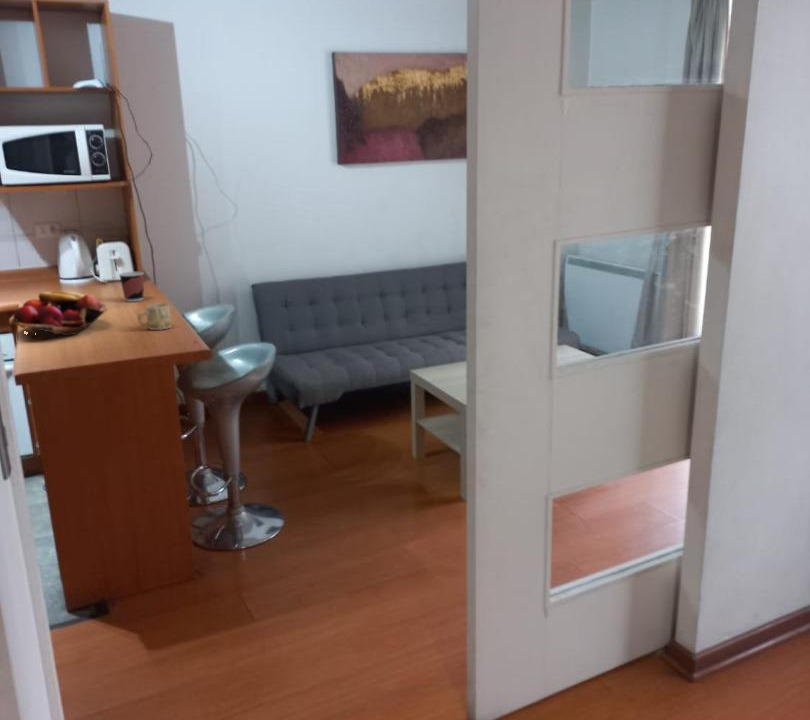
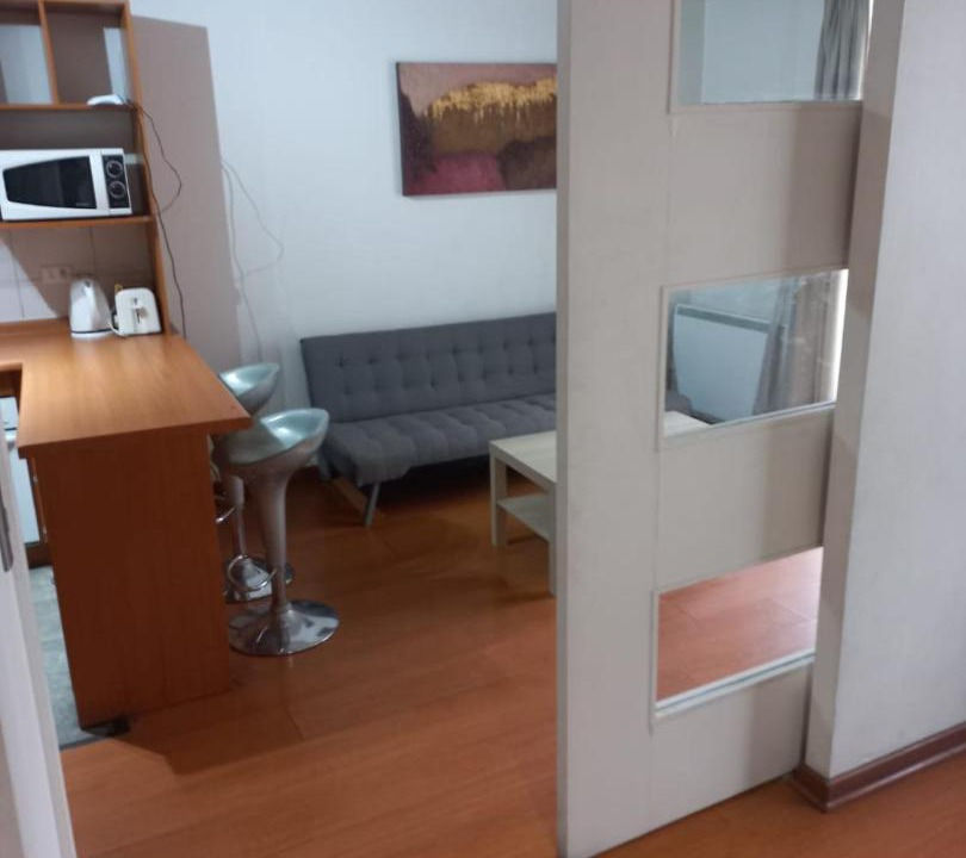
- mug [137,302,172,331]
- cup [118,271,145,303]
- fruit basket [8,290,108,340]
